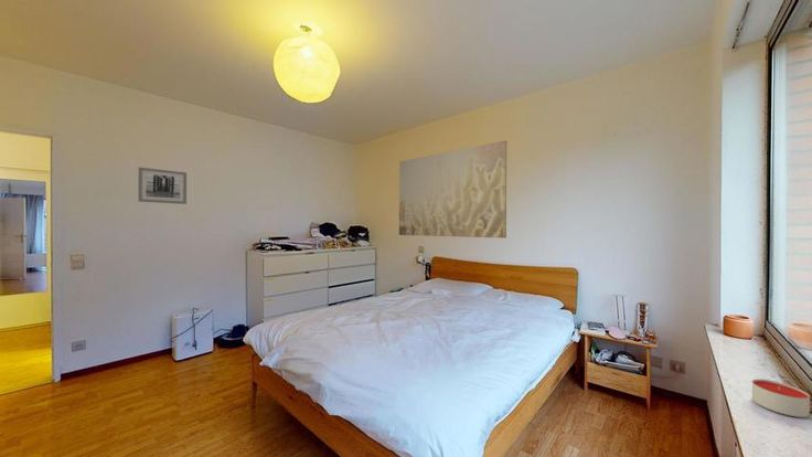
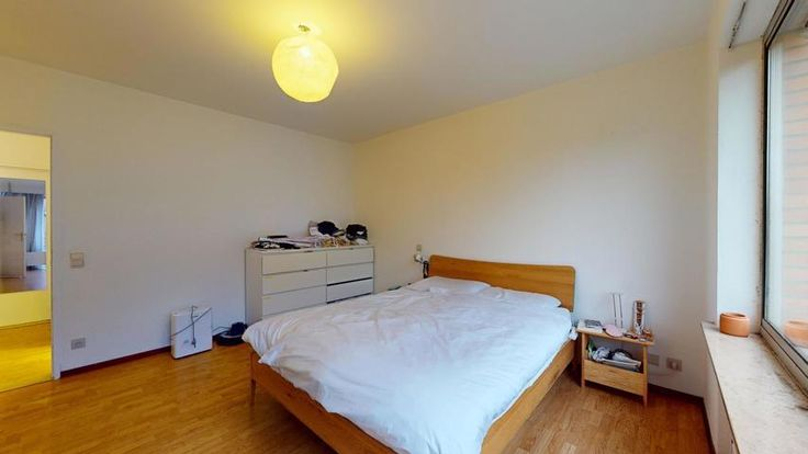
- wall art [137,167,188,205]
- wall art [398,139,507,240]
- candle [751,379,811,418]
